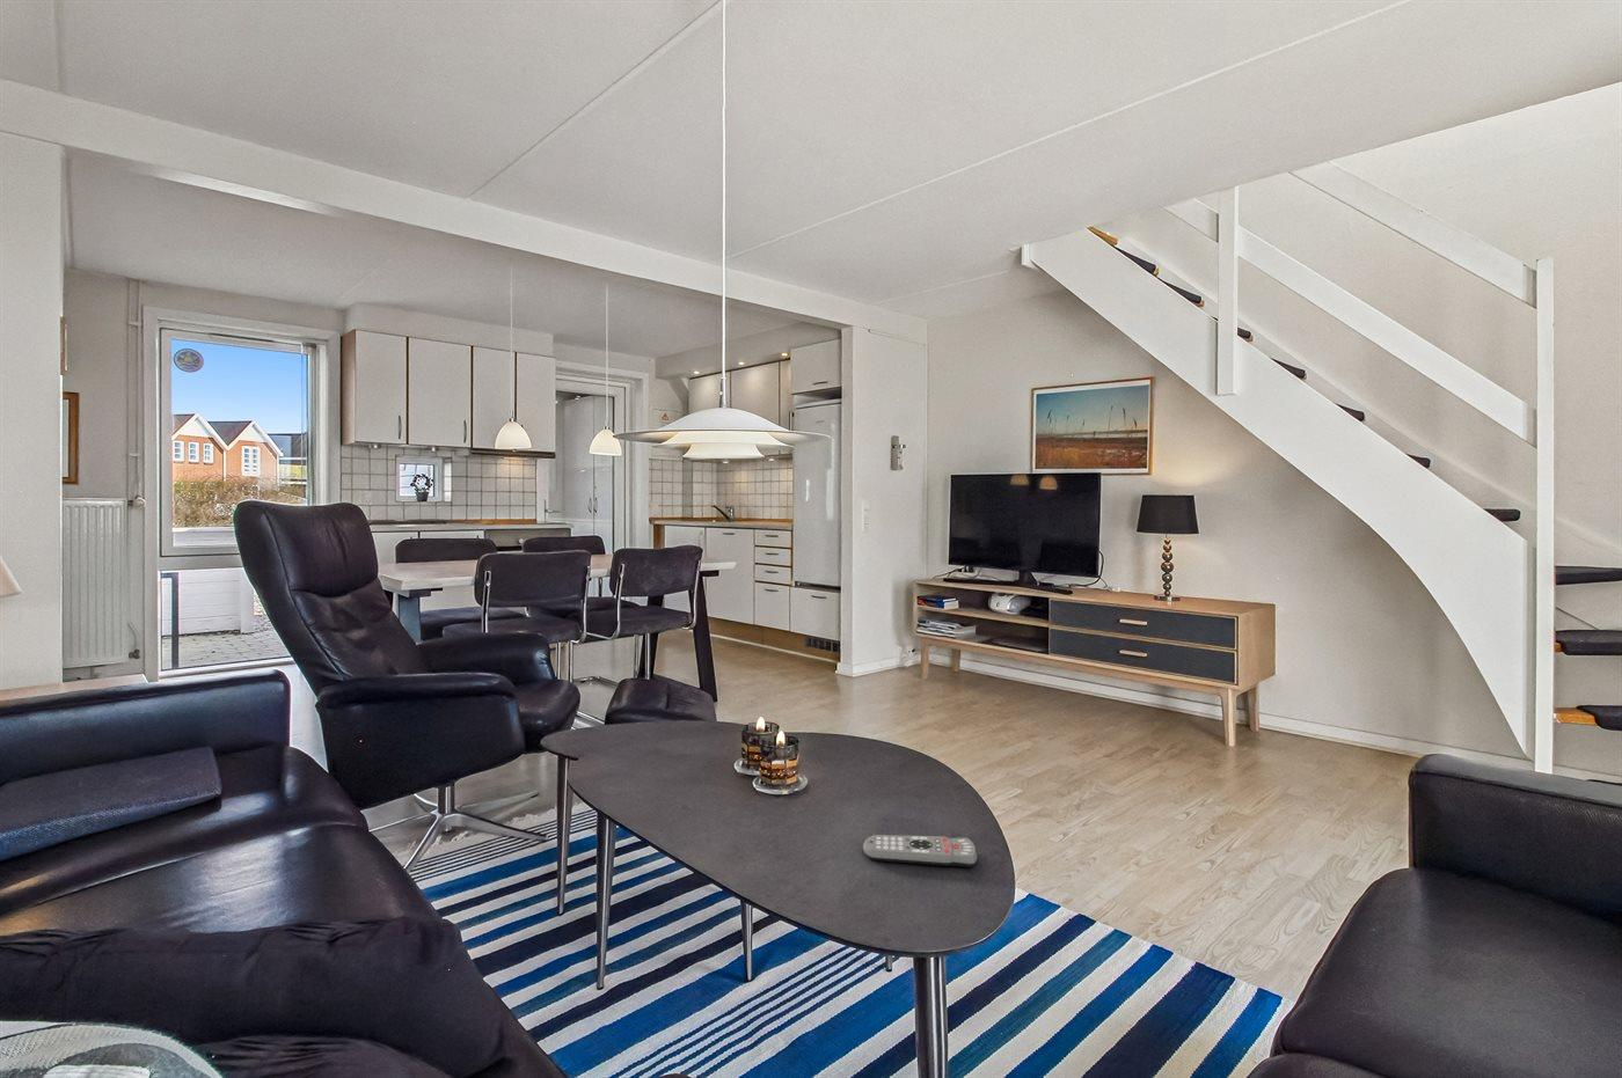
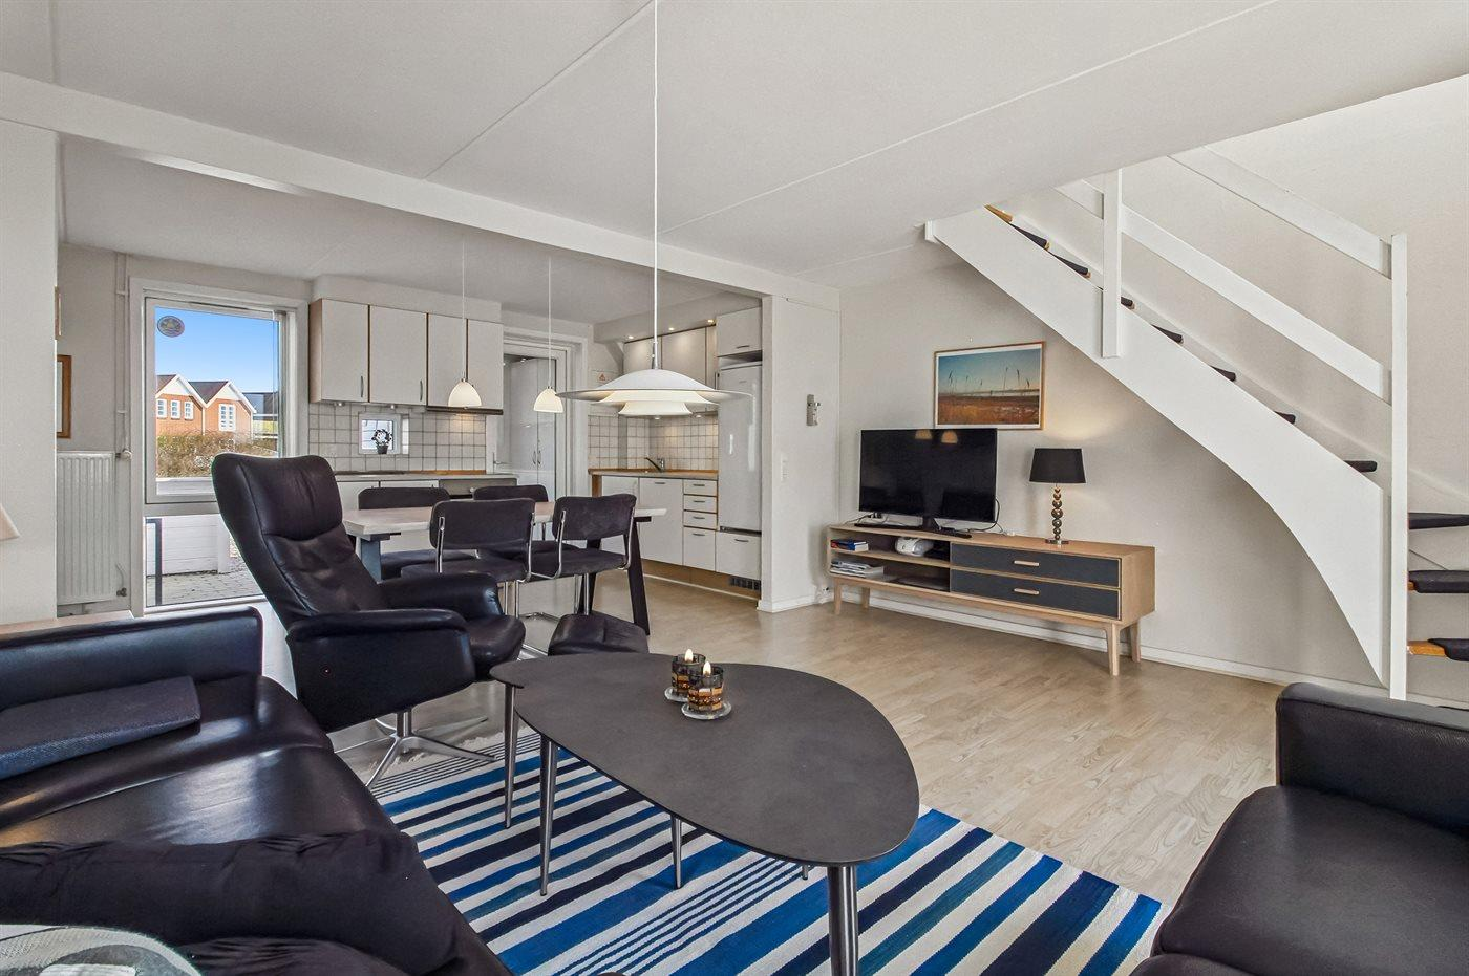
- remote control [862,834,978,869]
